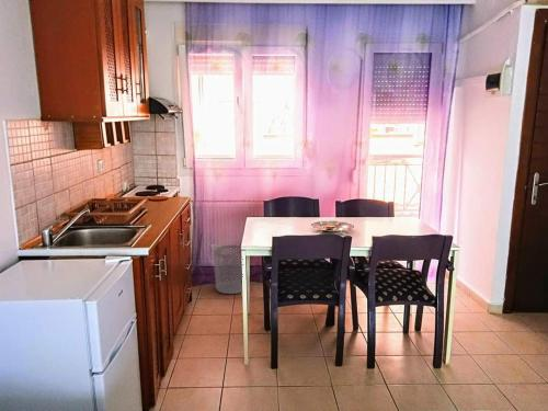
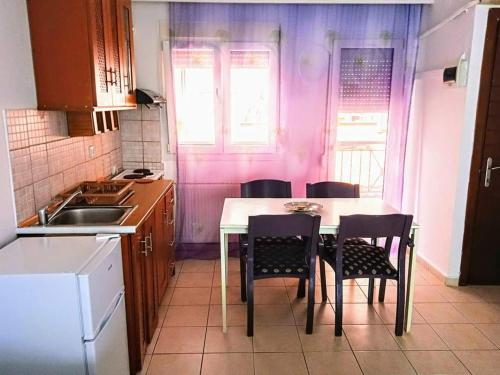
- waste bin [213,244,242,295]
